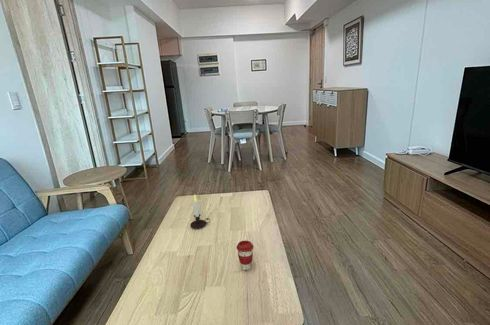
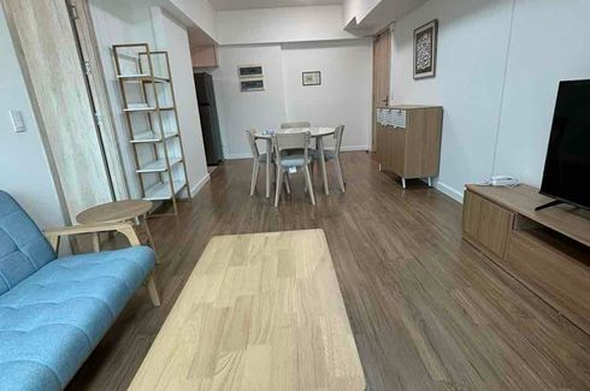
- candle [189,193,211,229]
- coffee cup [236,240,254,272]
